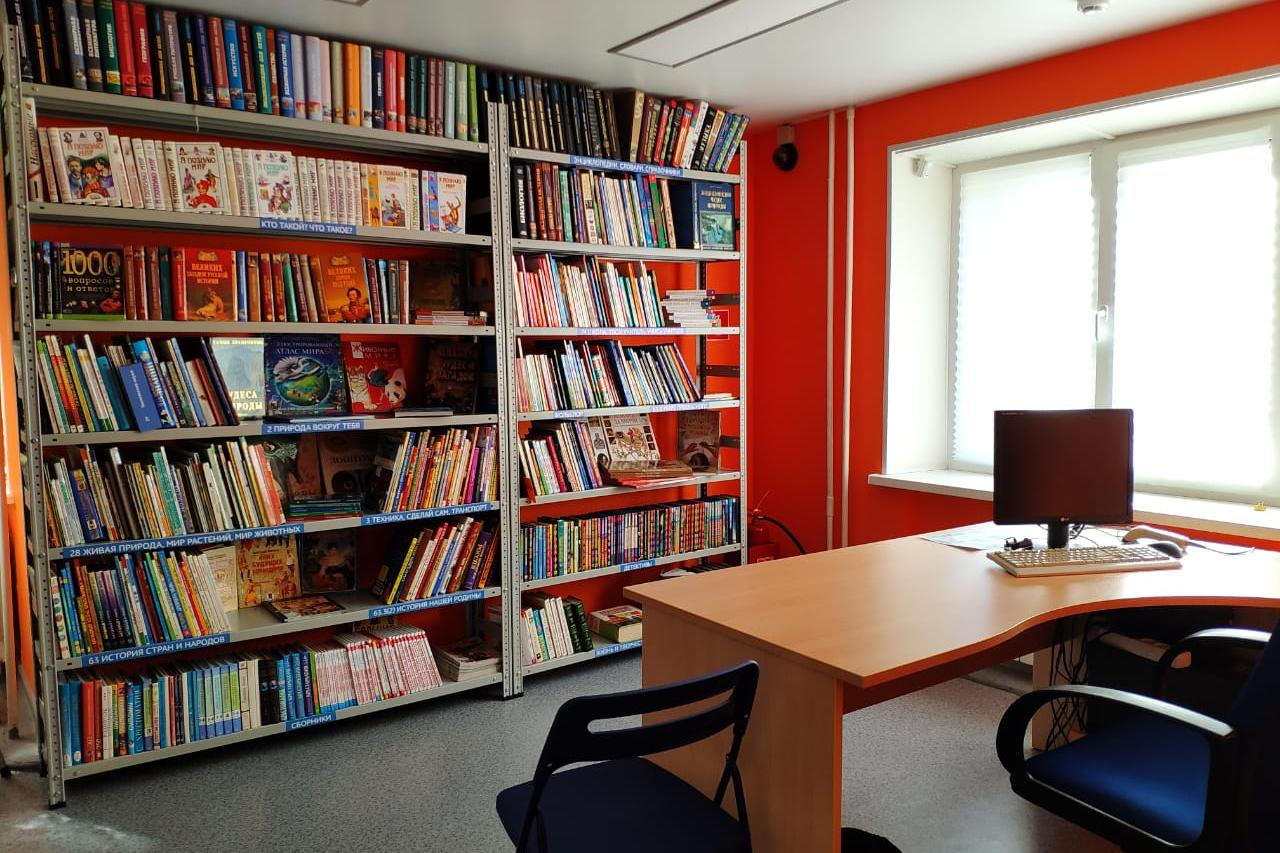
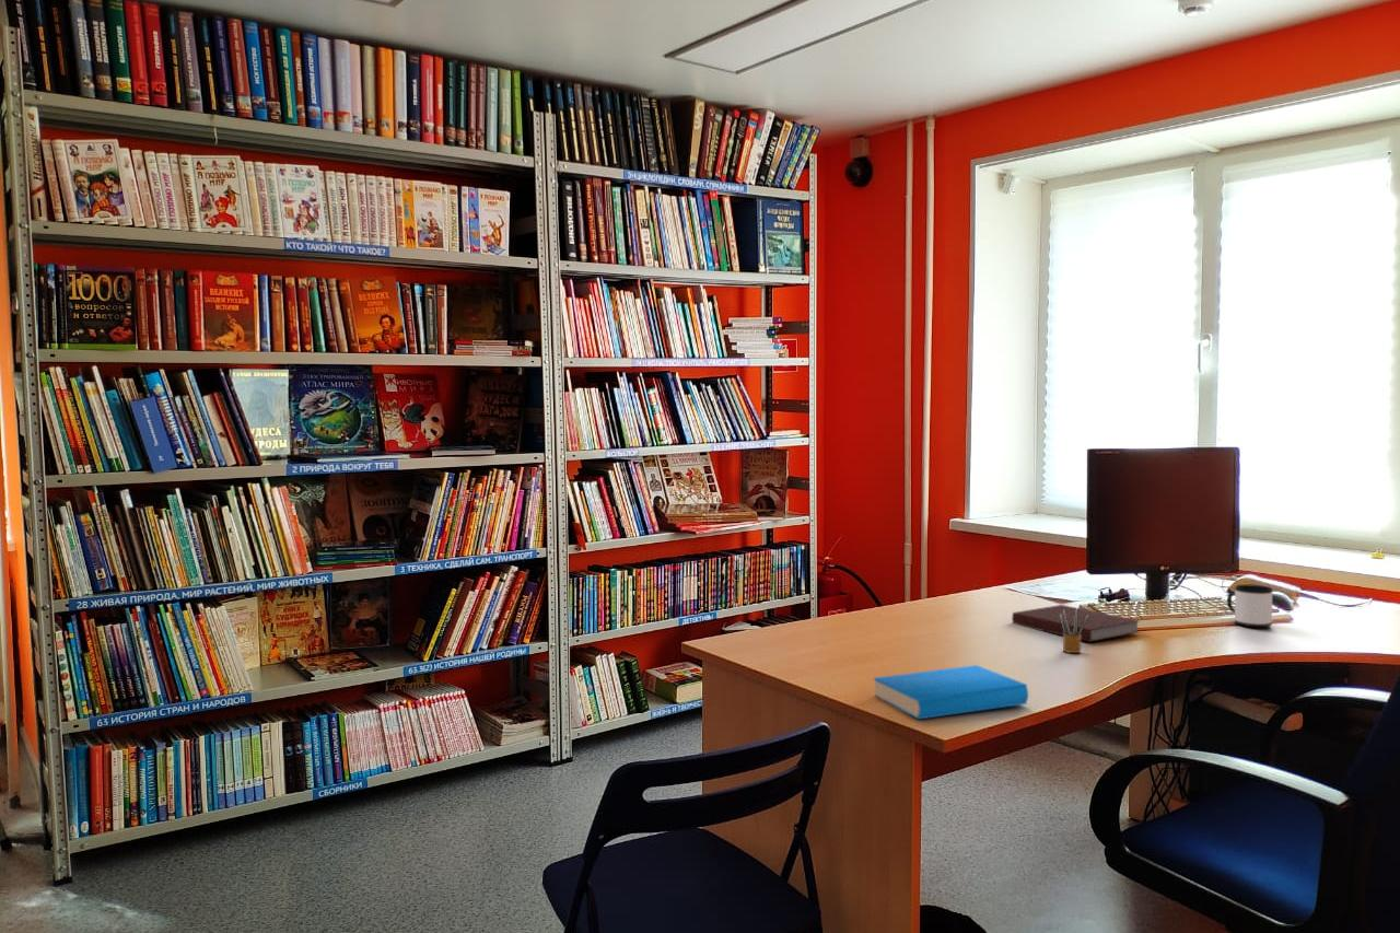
+ book [873,664,1029,721]
+ notebook [1011,604,1141,643]
+ mug [1226,584,1273,628]
+ pencil box [1060,607,1088,654]
